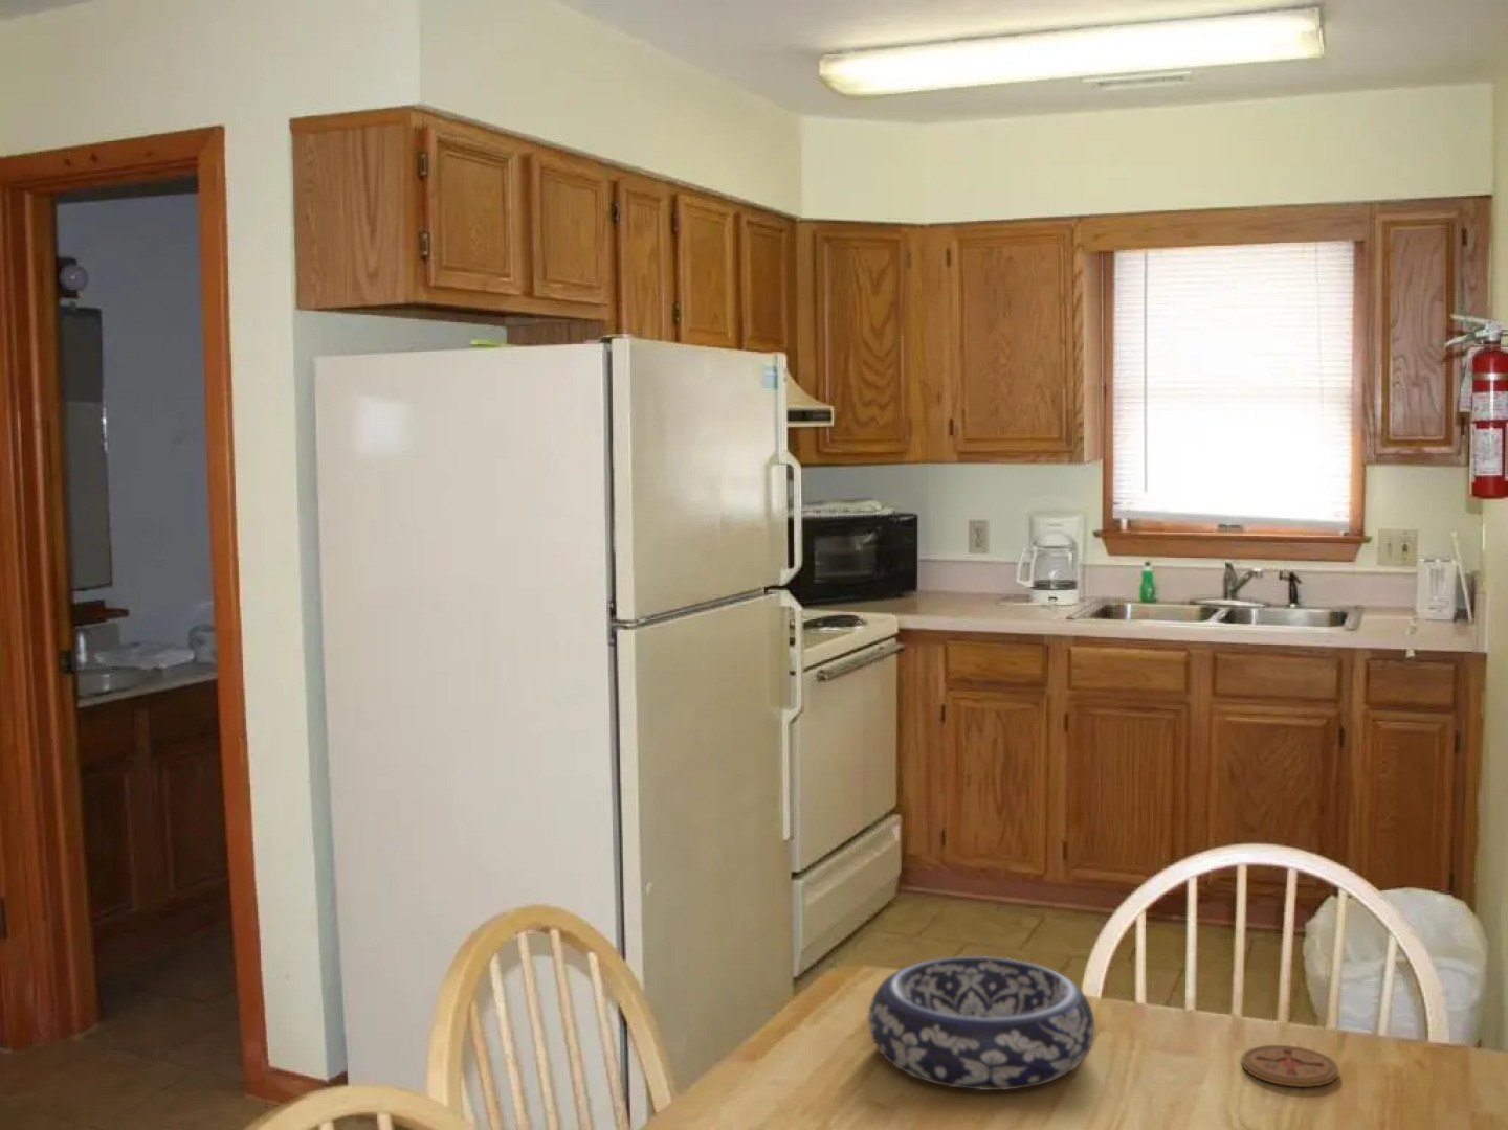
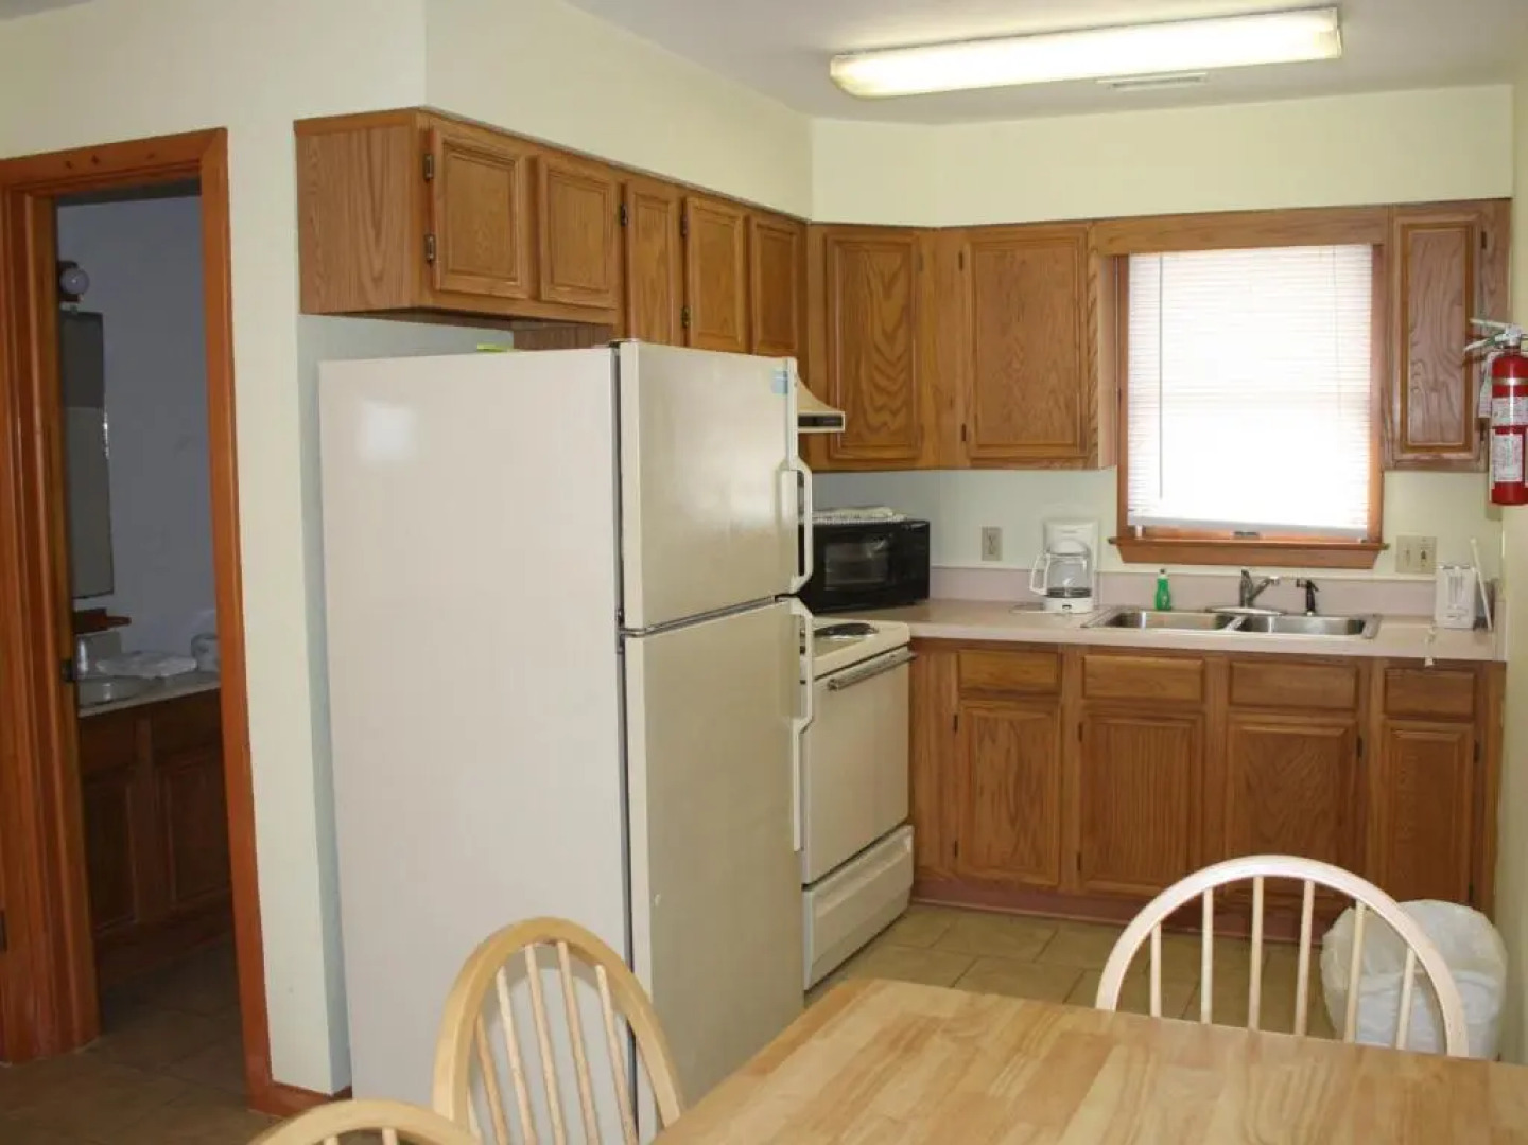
- coaster [1241,1045,1339,1088]
- decorative bowl [867,956,1096,1091]
